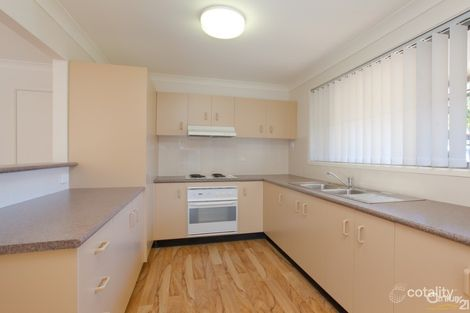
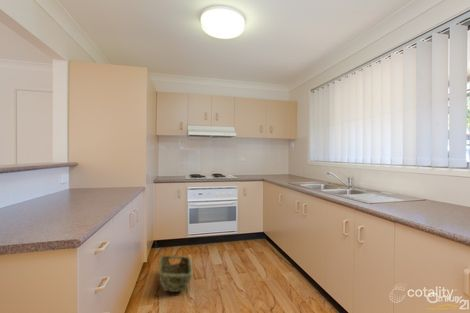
+ woven basket [158,254,194,293]
